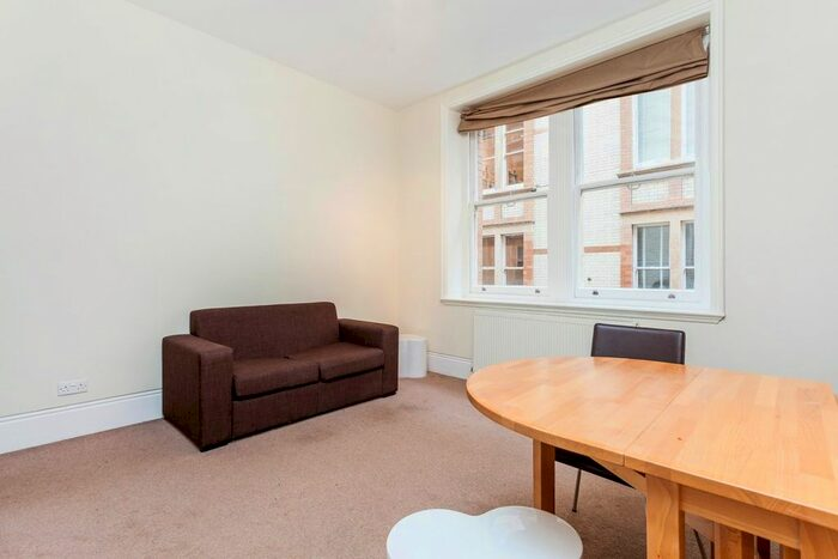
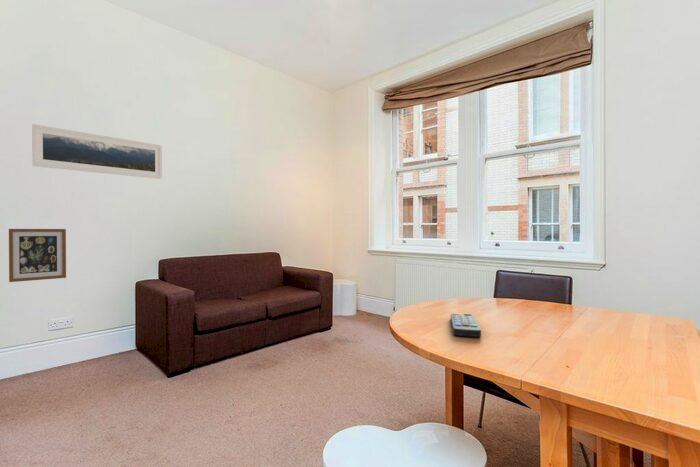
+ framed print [31,123,163,180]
+ remote control [450,312,482,338]
+ wall art [8,228,67,283]
